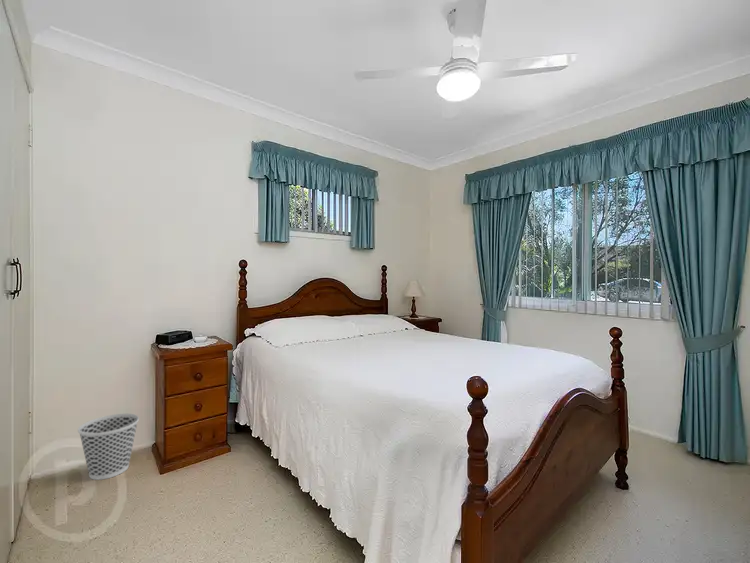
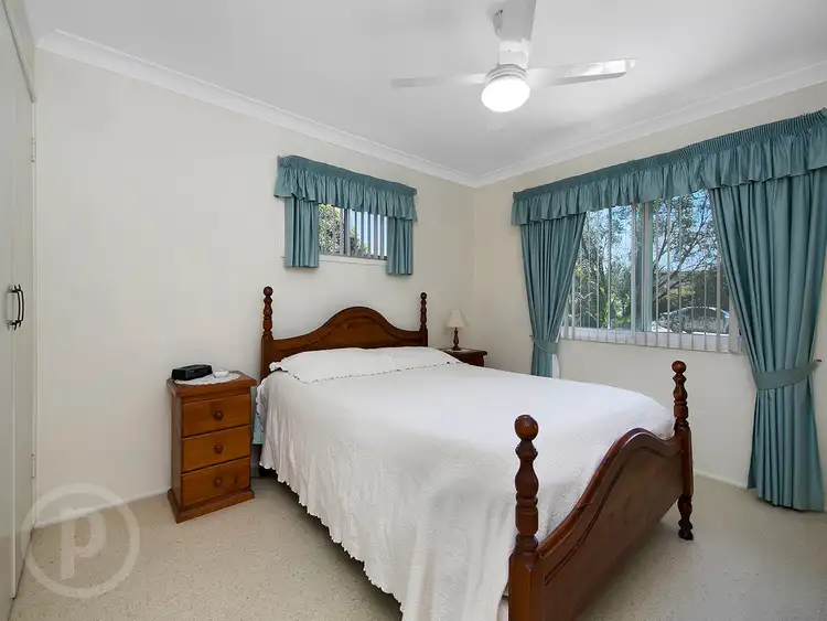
- wastebasket [77,413,140,481]
